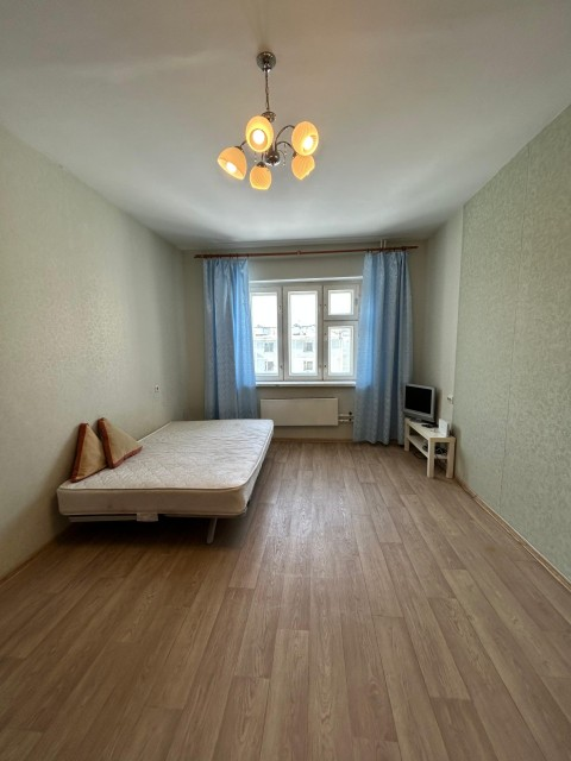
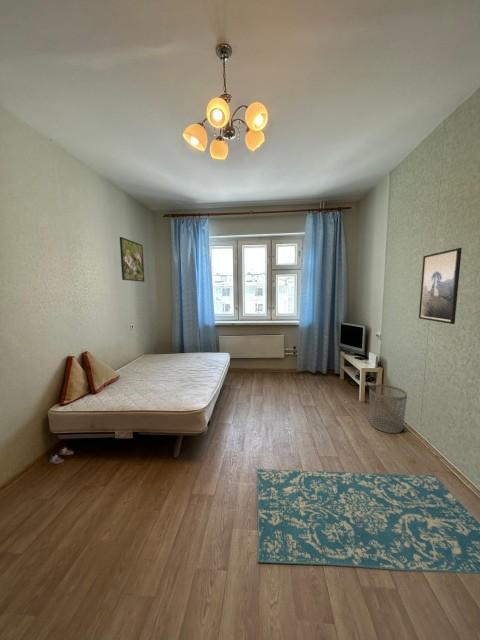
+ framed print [418,247,463,325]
+ waste bin [368,384,408,434]
+ rug [256,468,480,575]
+ sneaker [49,447,74,465]
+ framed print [119,236,145,283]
